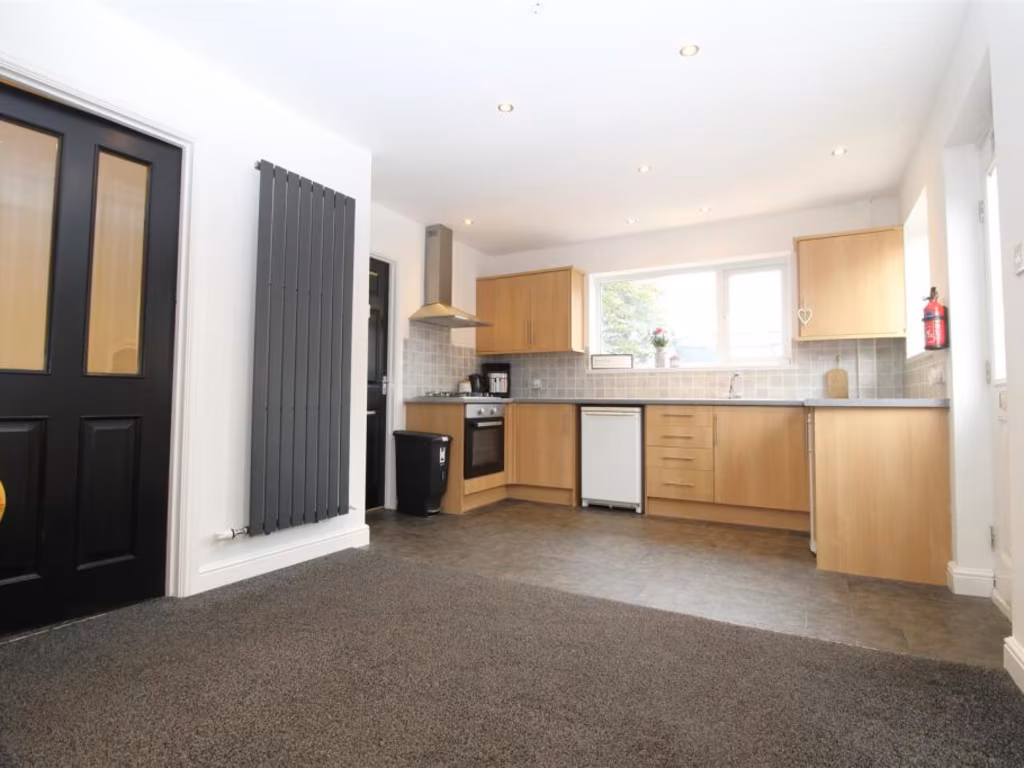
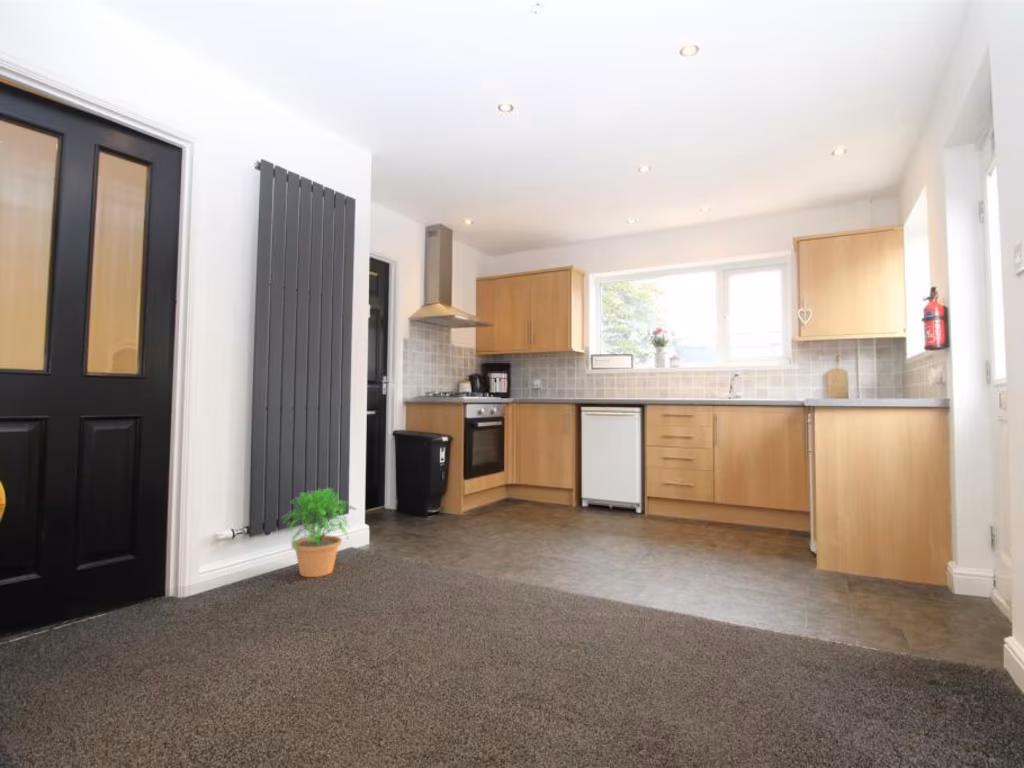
+ potted plant [281,486,356,578]
